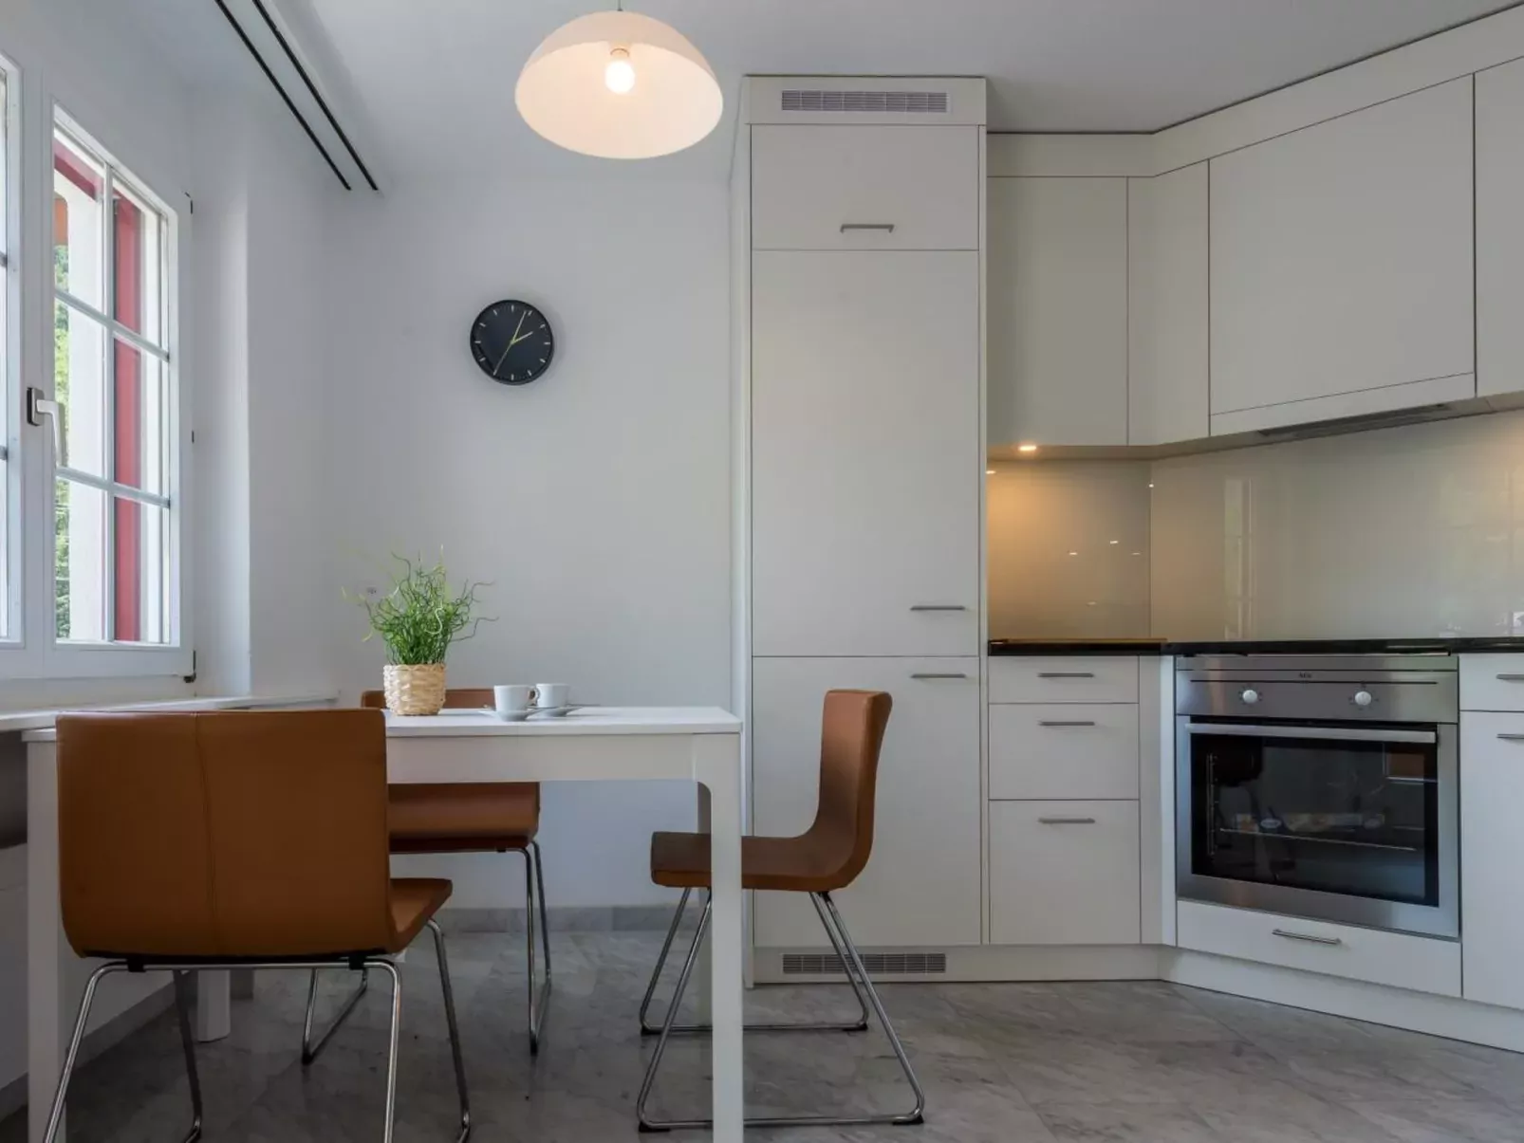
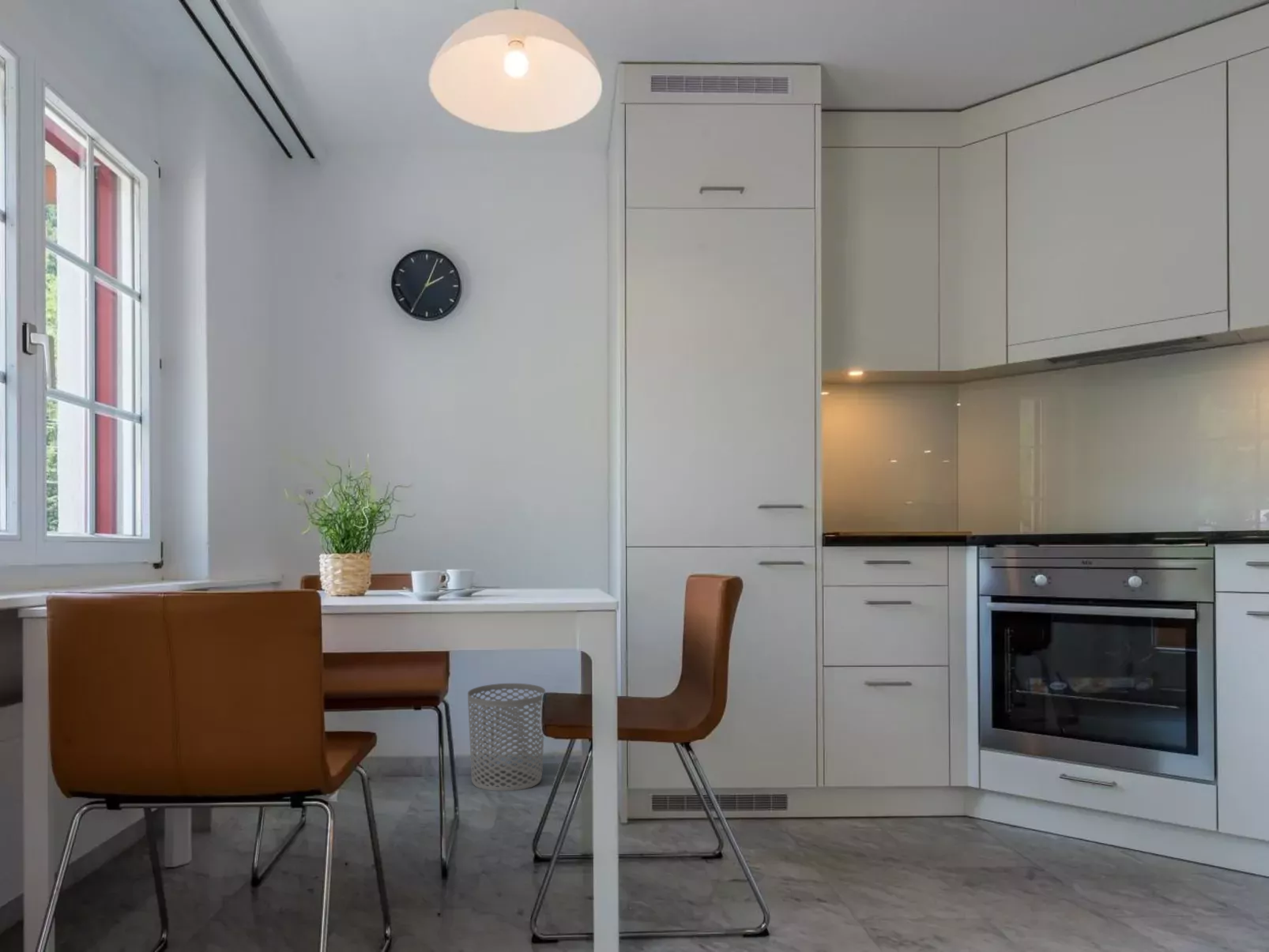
+ waste bin [467,683,546,792]
